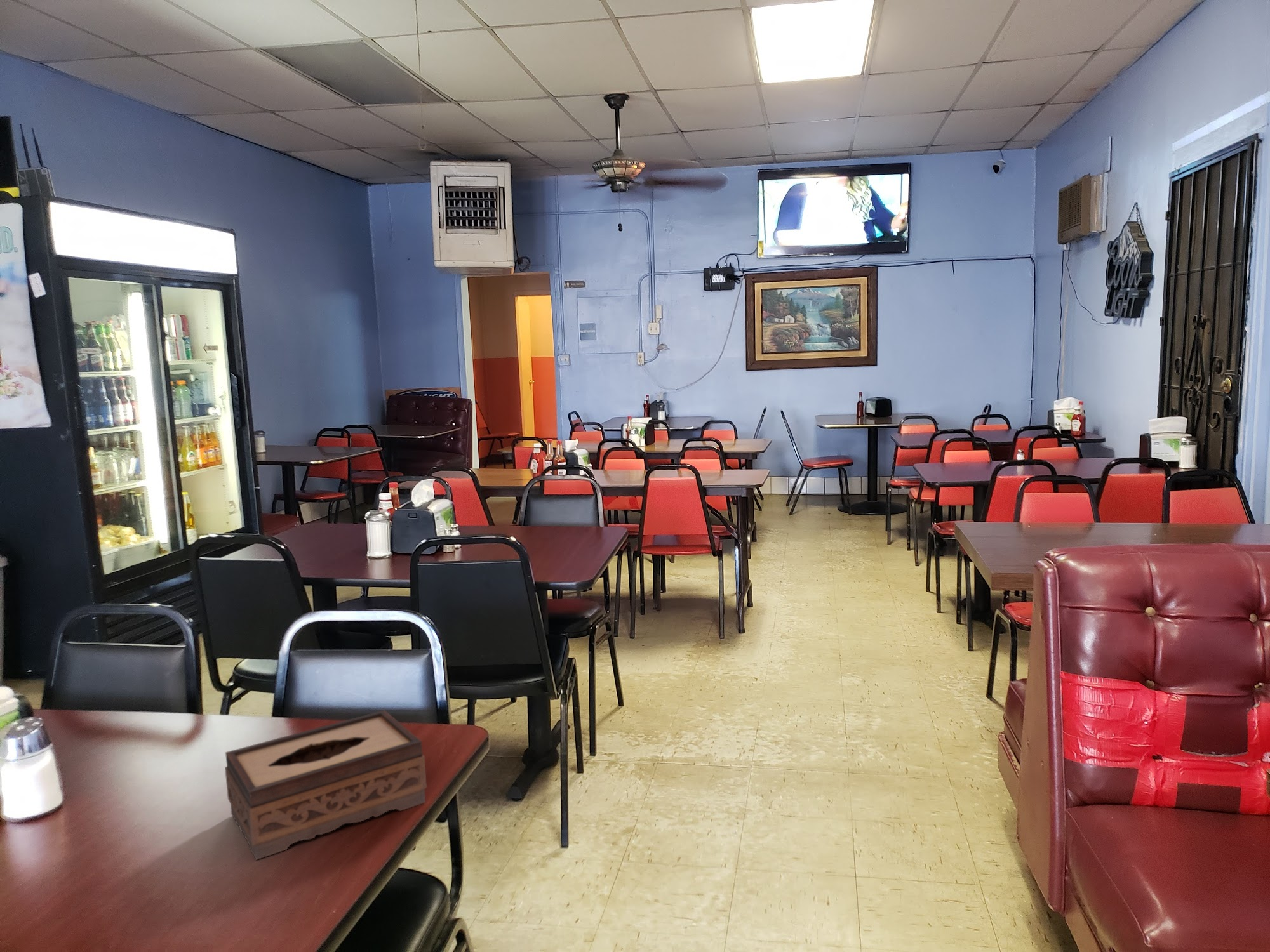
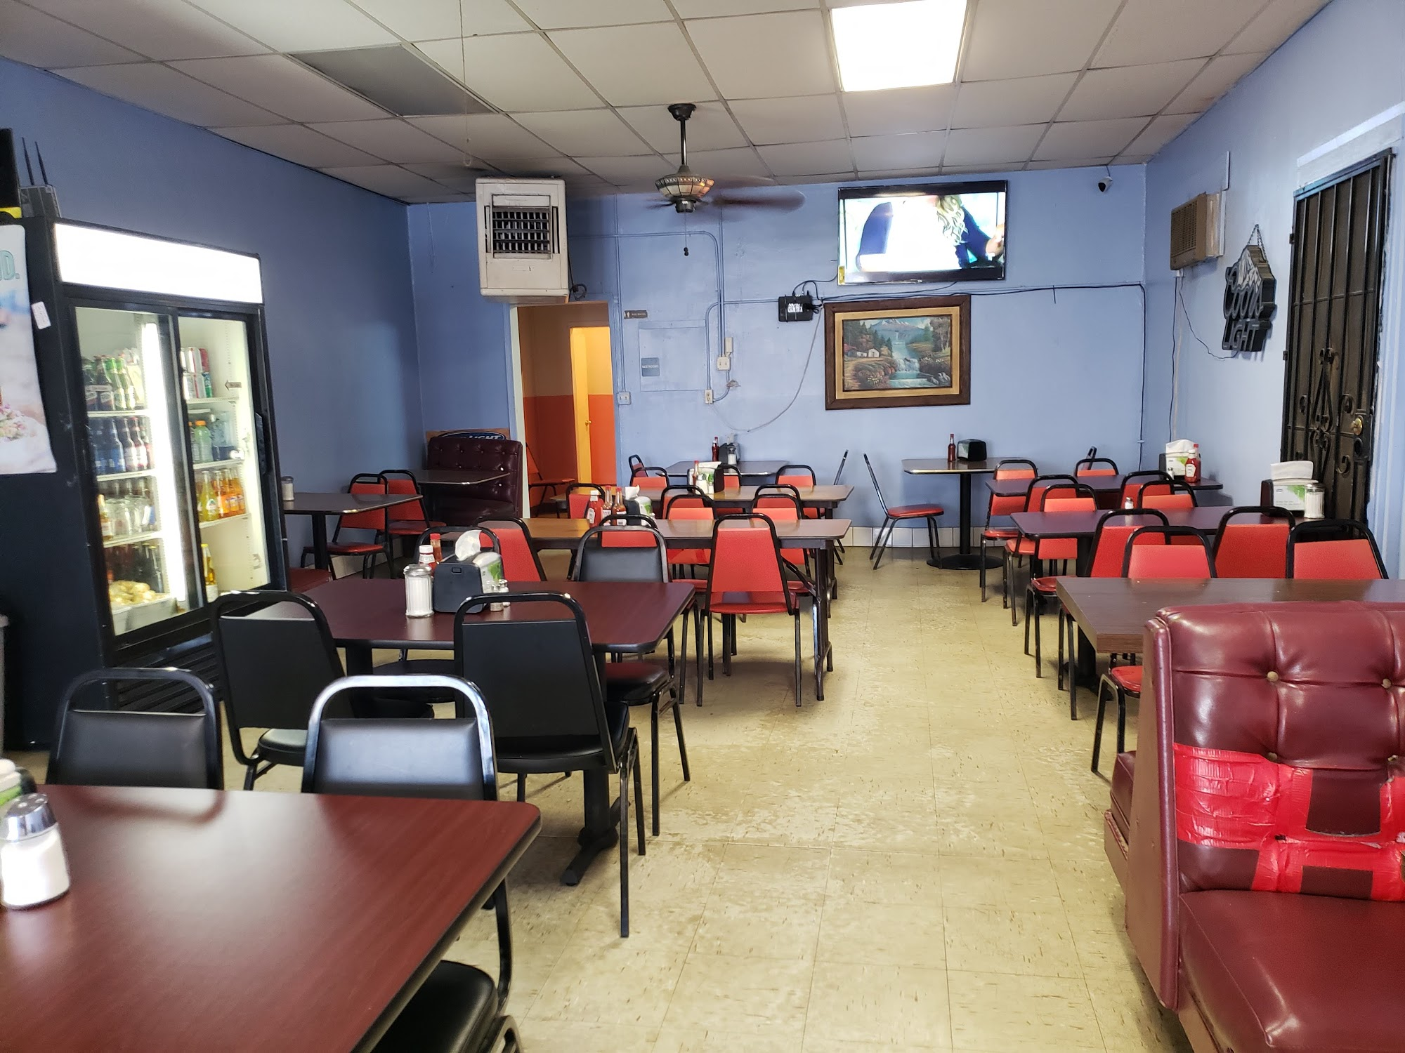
- tissue box [224,710,427,861]
